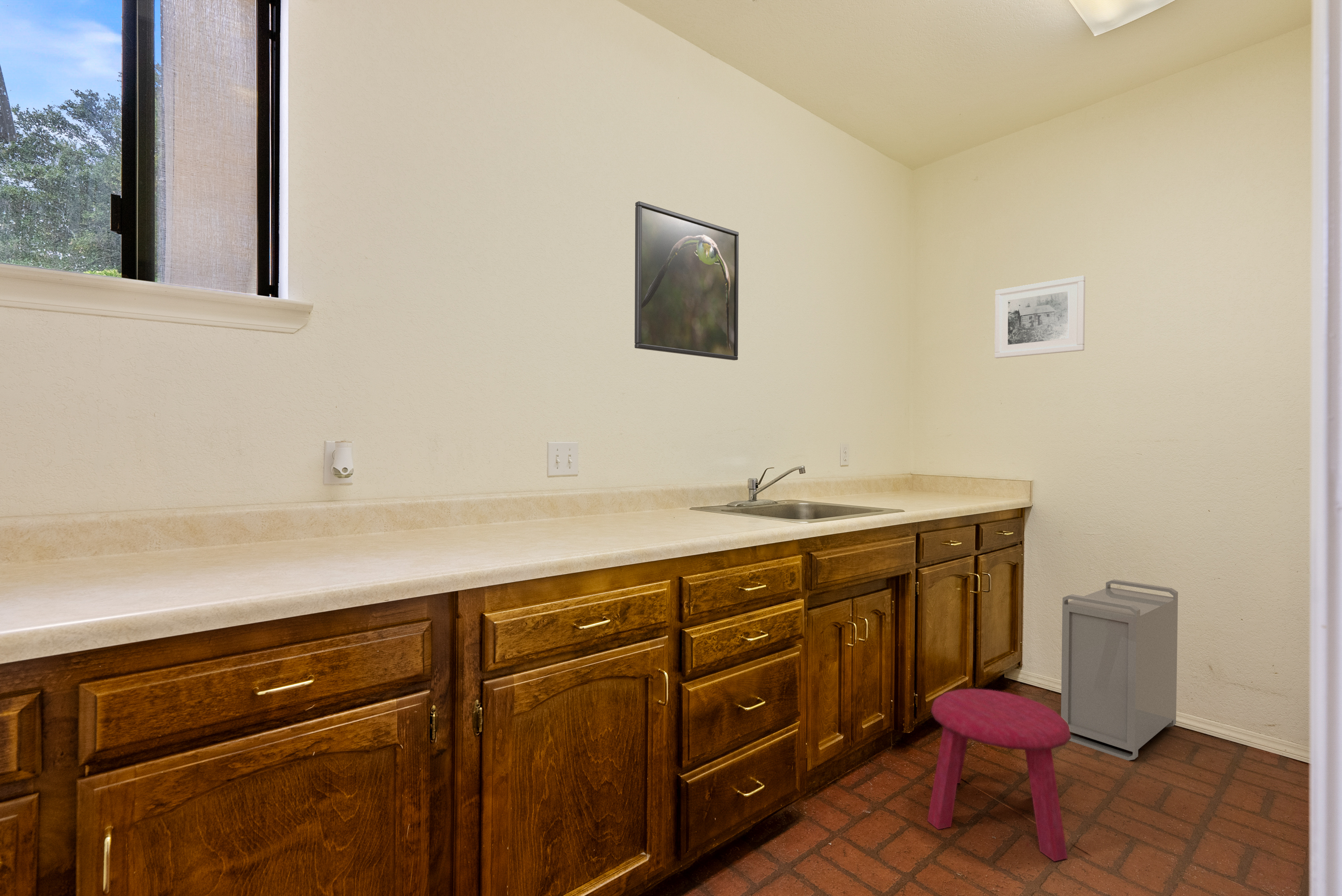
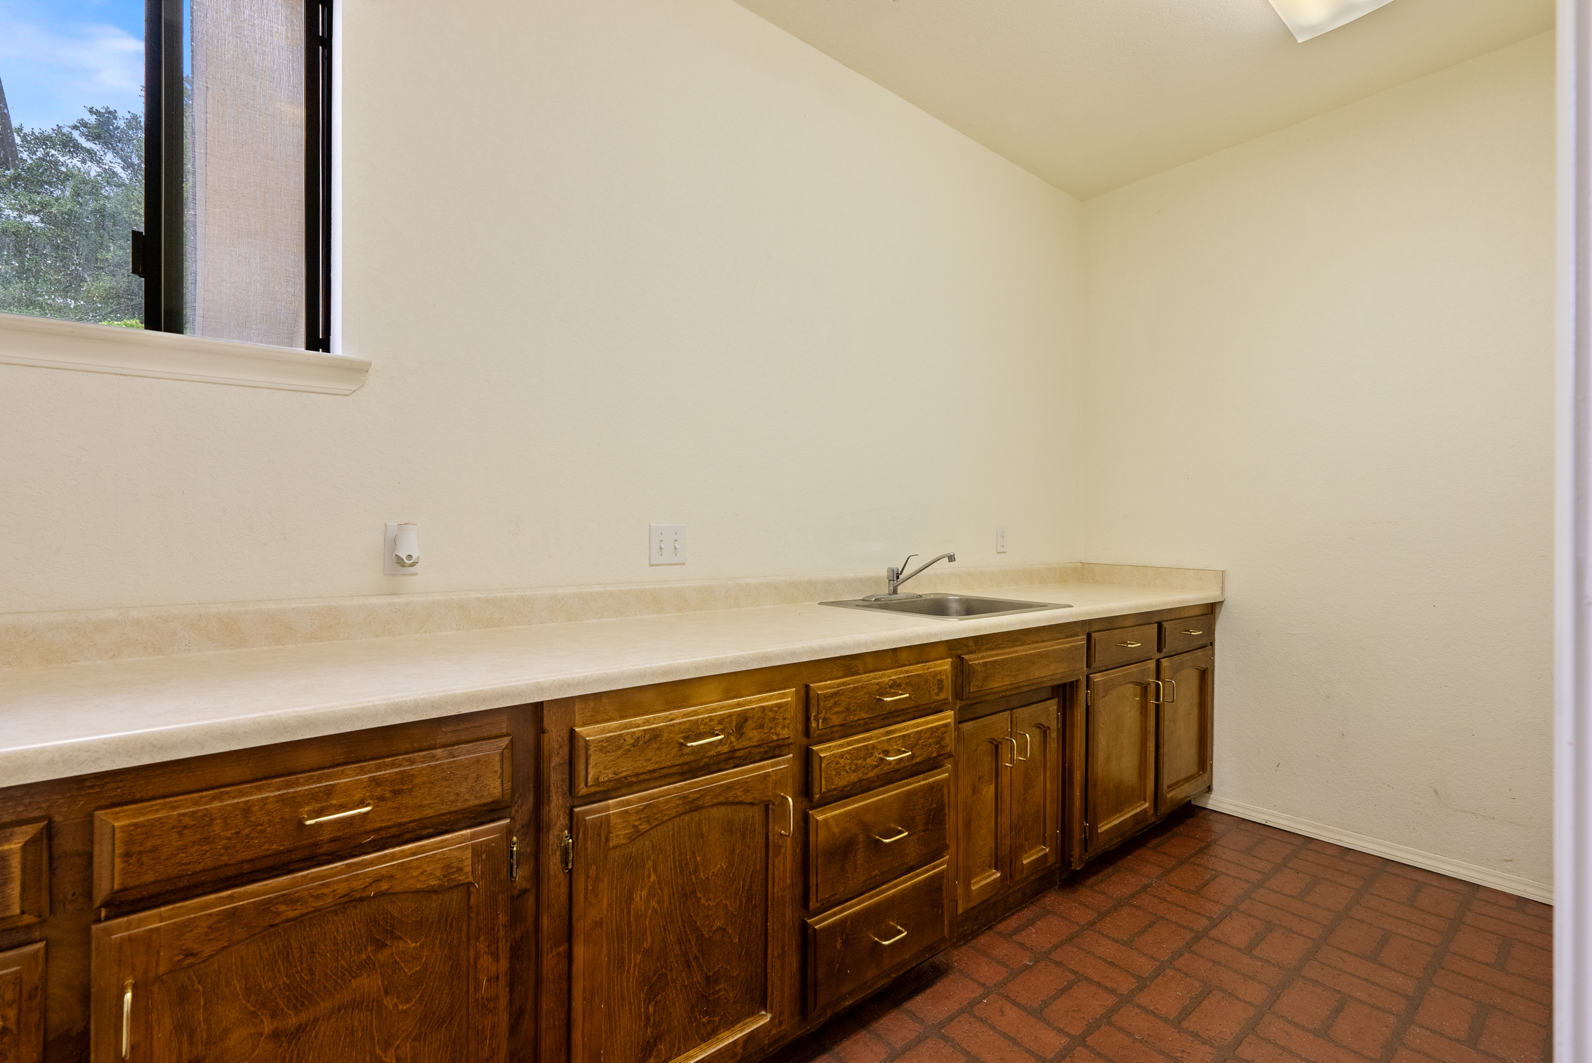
- stool [927,688,1071,862]
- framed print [634,201,739,361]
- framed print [994,275,1086,359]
- storage bin [1061,579,1178,761]
